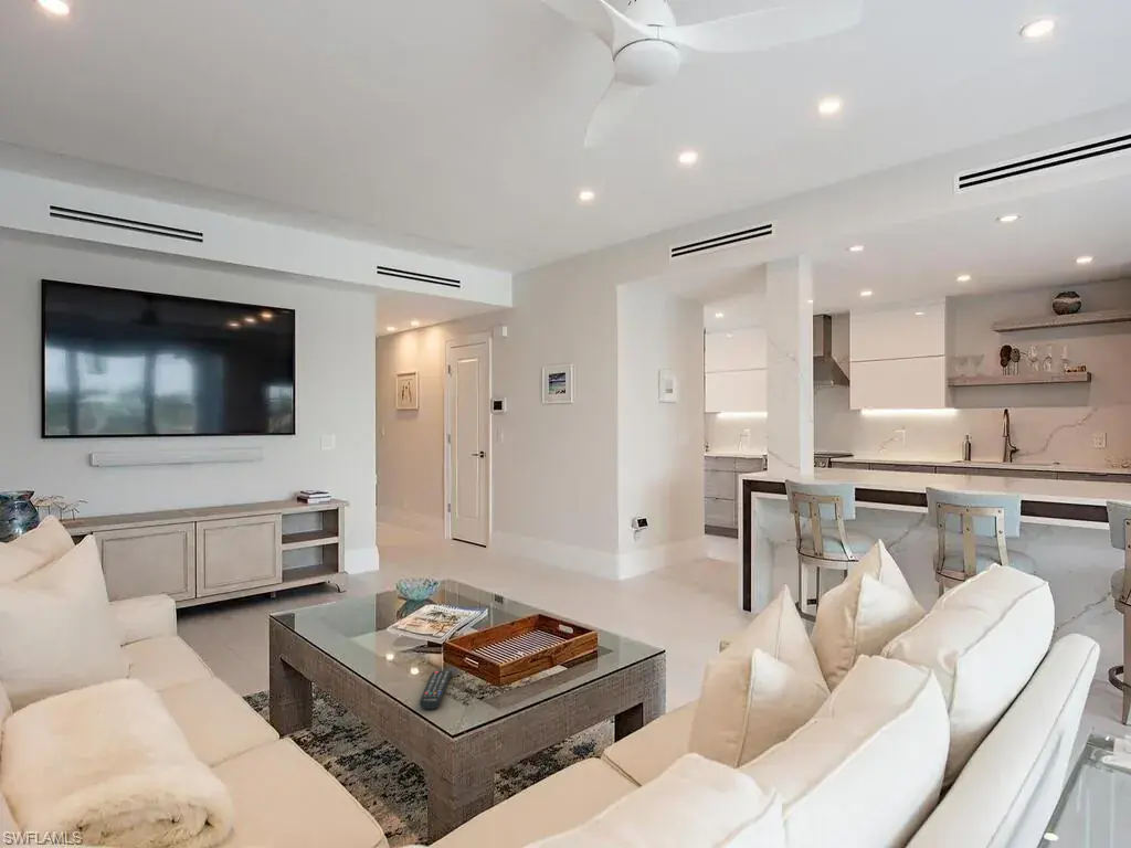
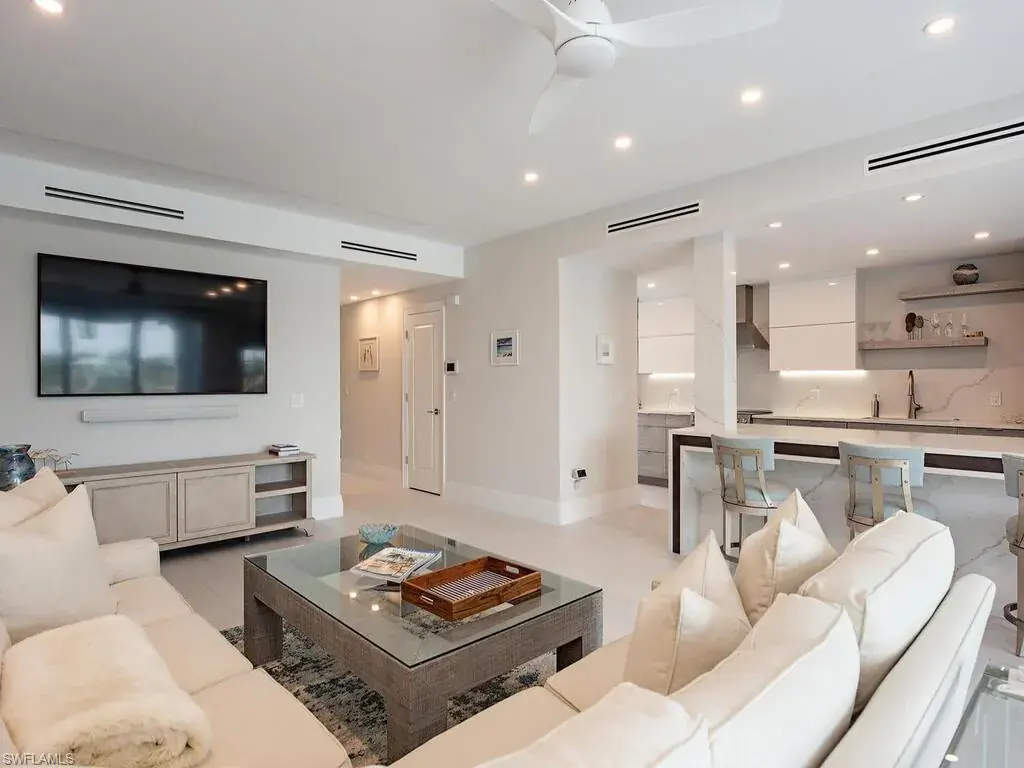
- remote control [419,669,453,710]
